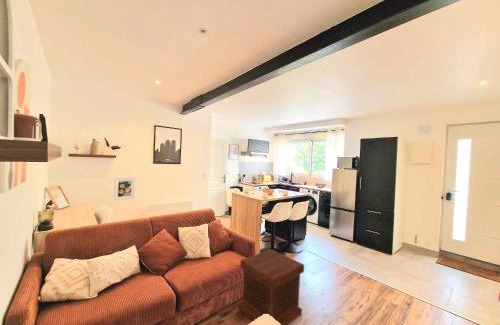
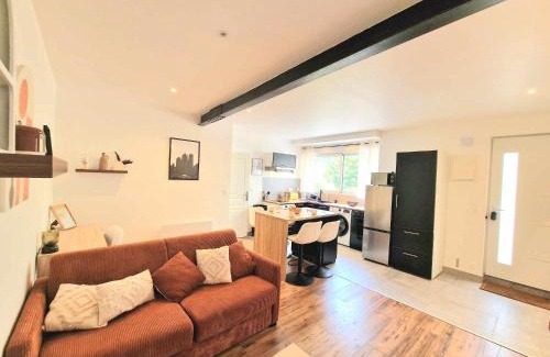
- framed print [113,176,136,201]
- side table [237,249,305,325]
